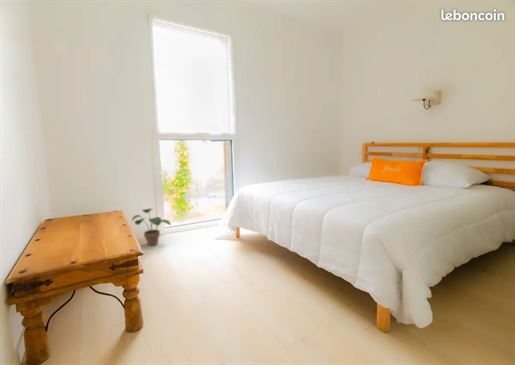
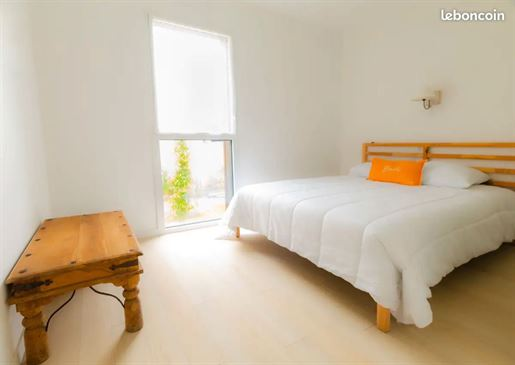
- potted plant [131,207,172,247]
